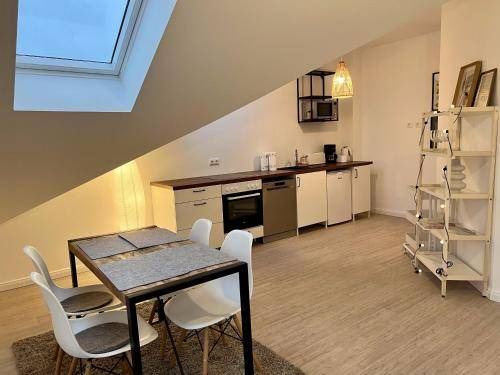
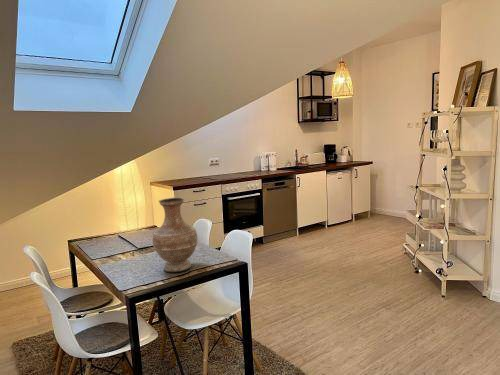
+ vase [152,196,198,273]
